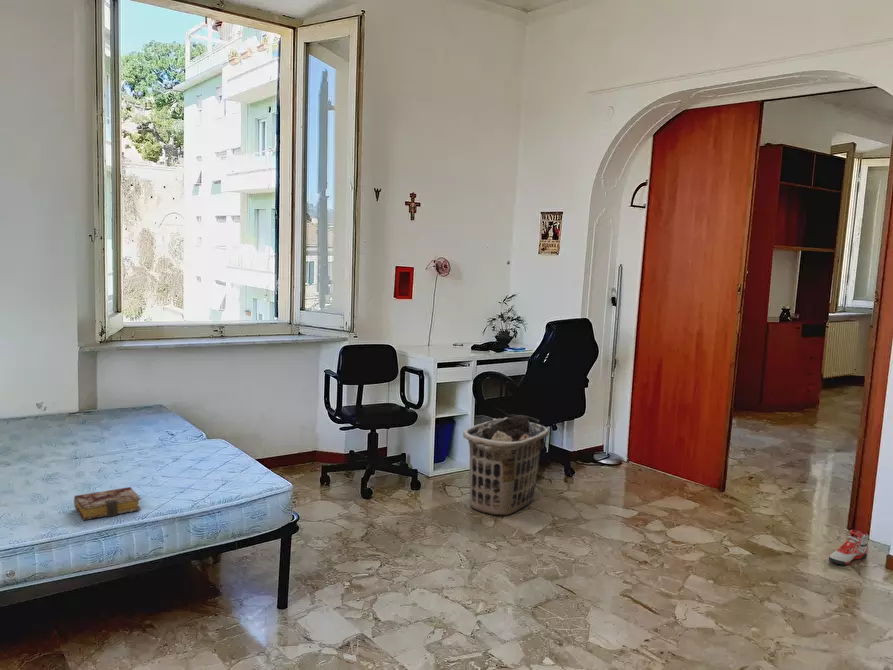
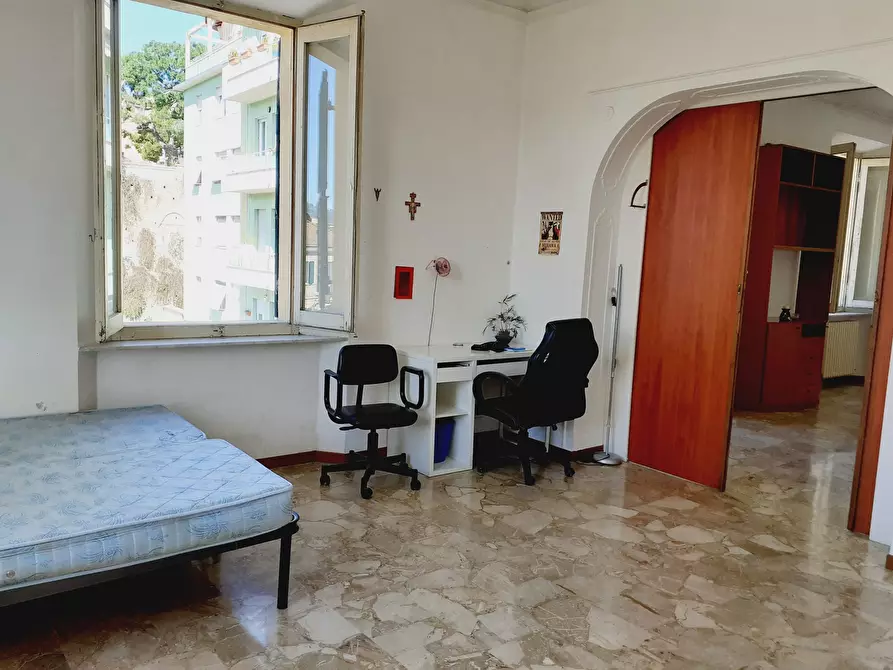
- clothes hamper [462,413,550,516]
- sneaker [828,529,869,566]
- book [73,486,142,521]
